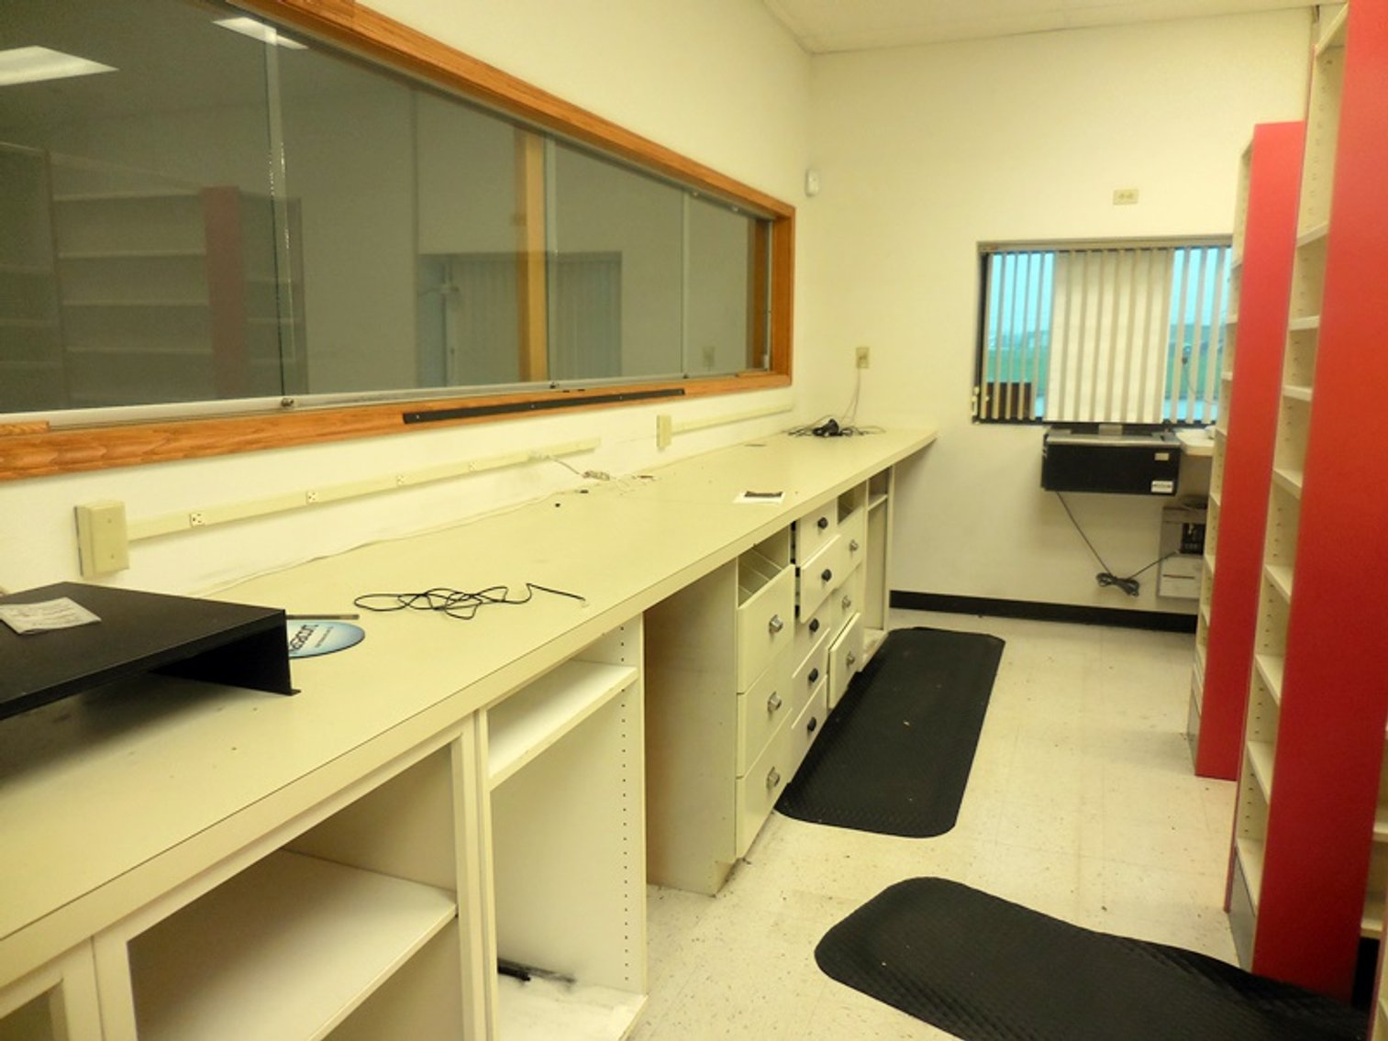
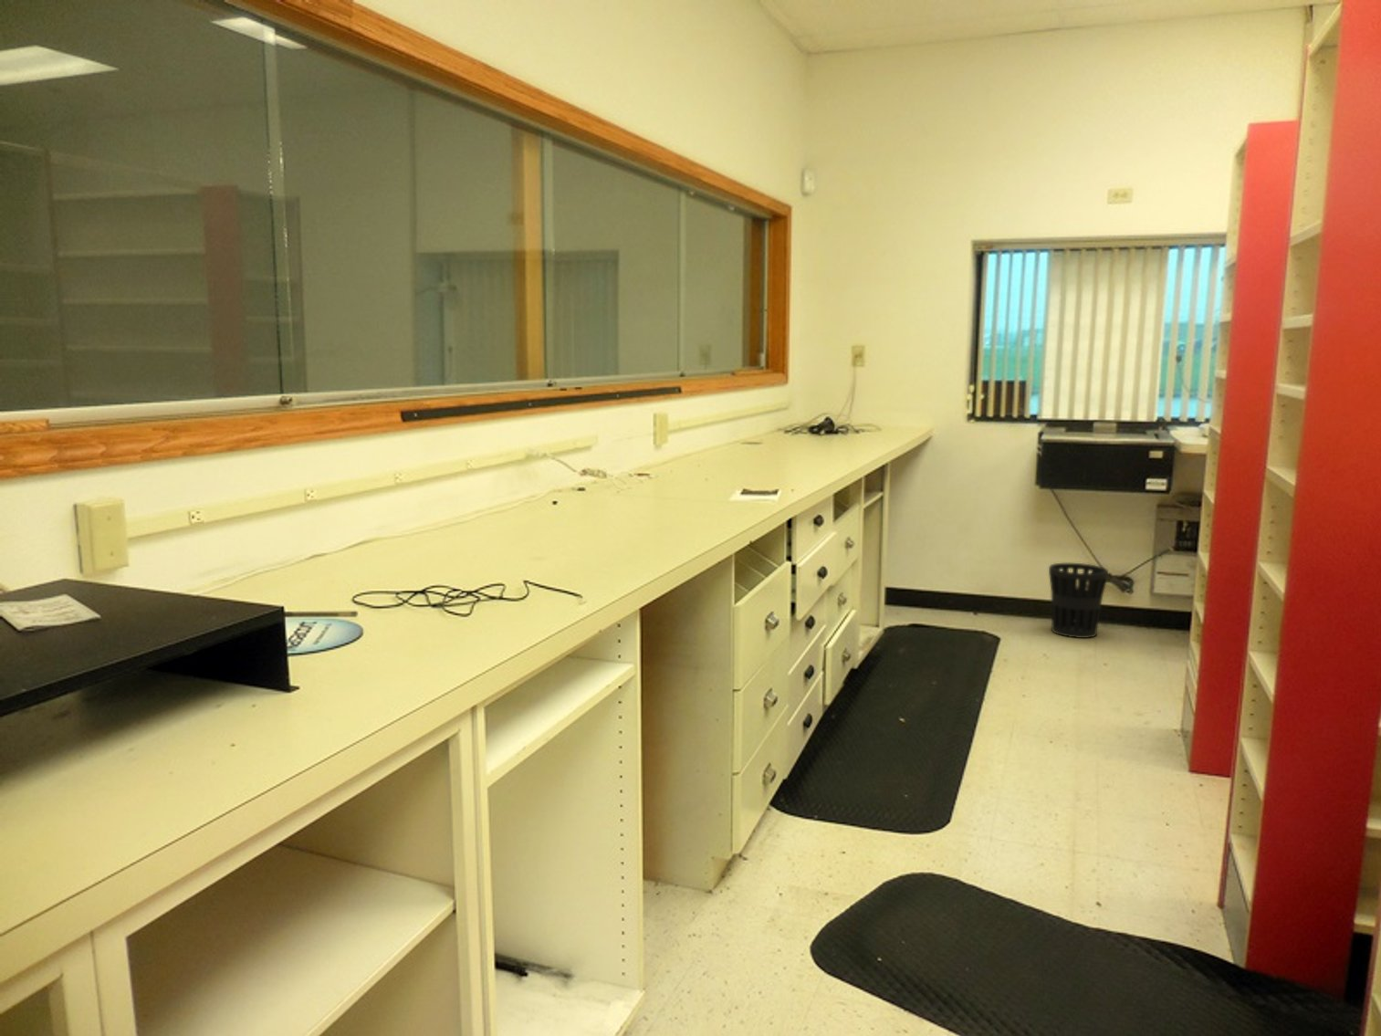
+ wastebasket [1048,563,1109,639]
